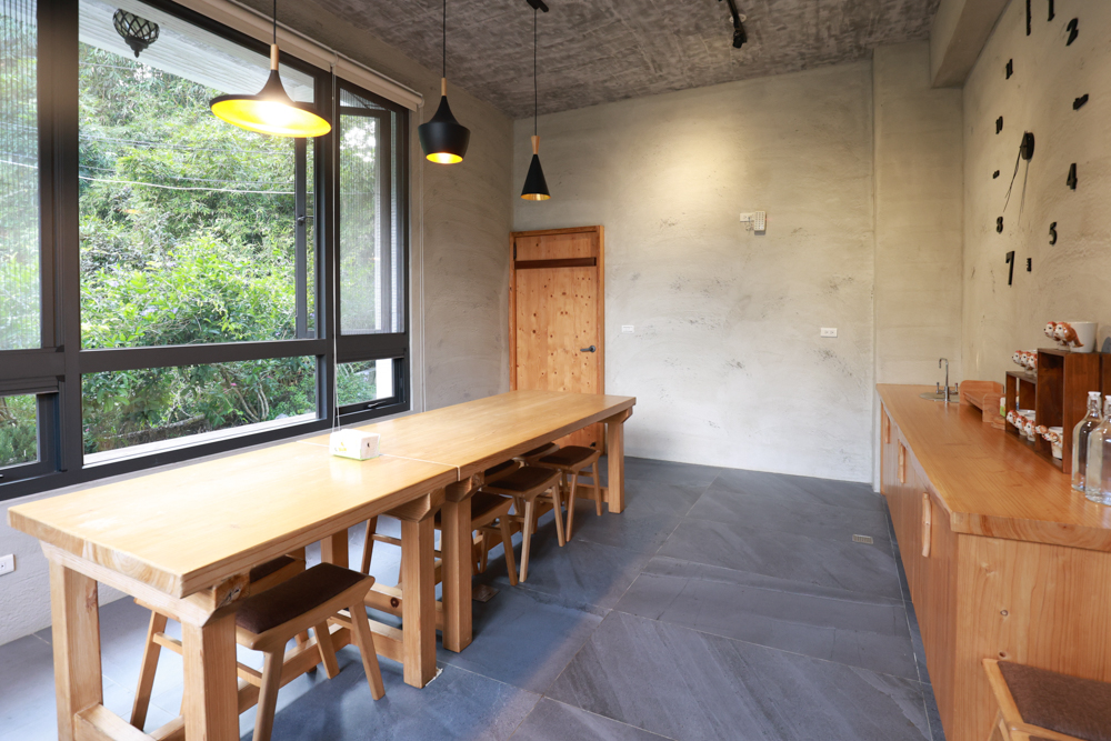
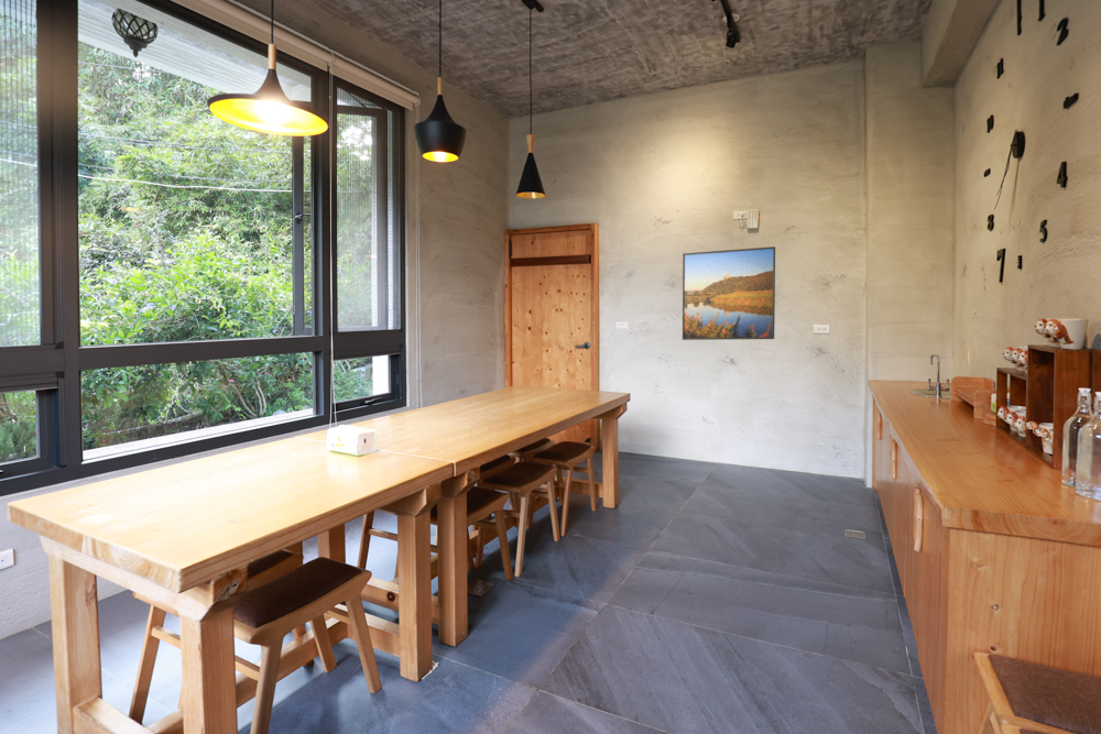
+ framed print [682,245,776,341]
